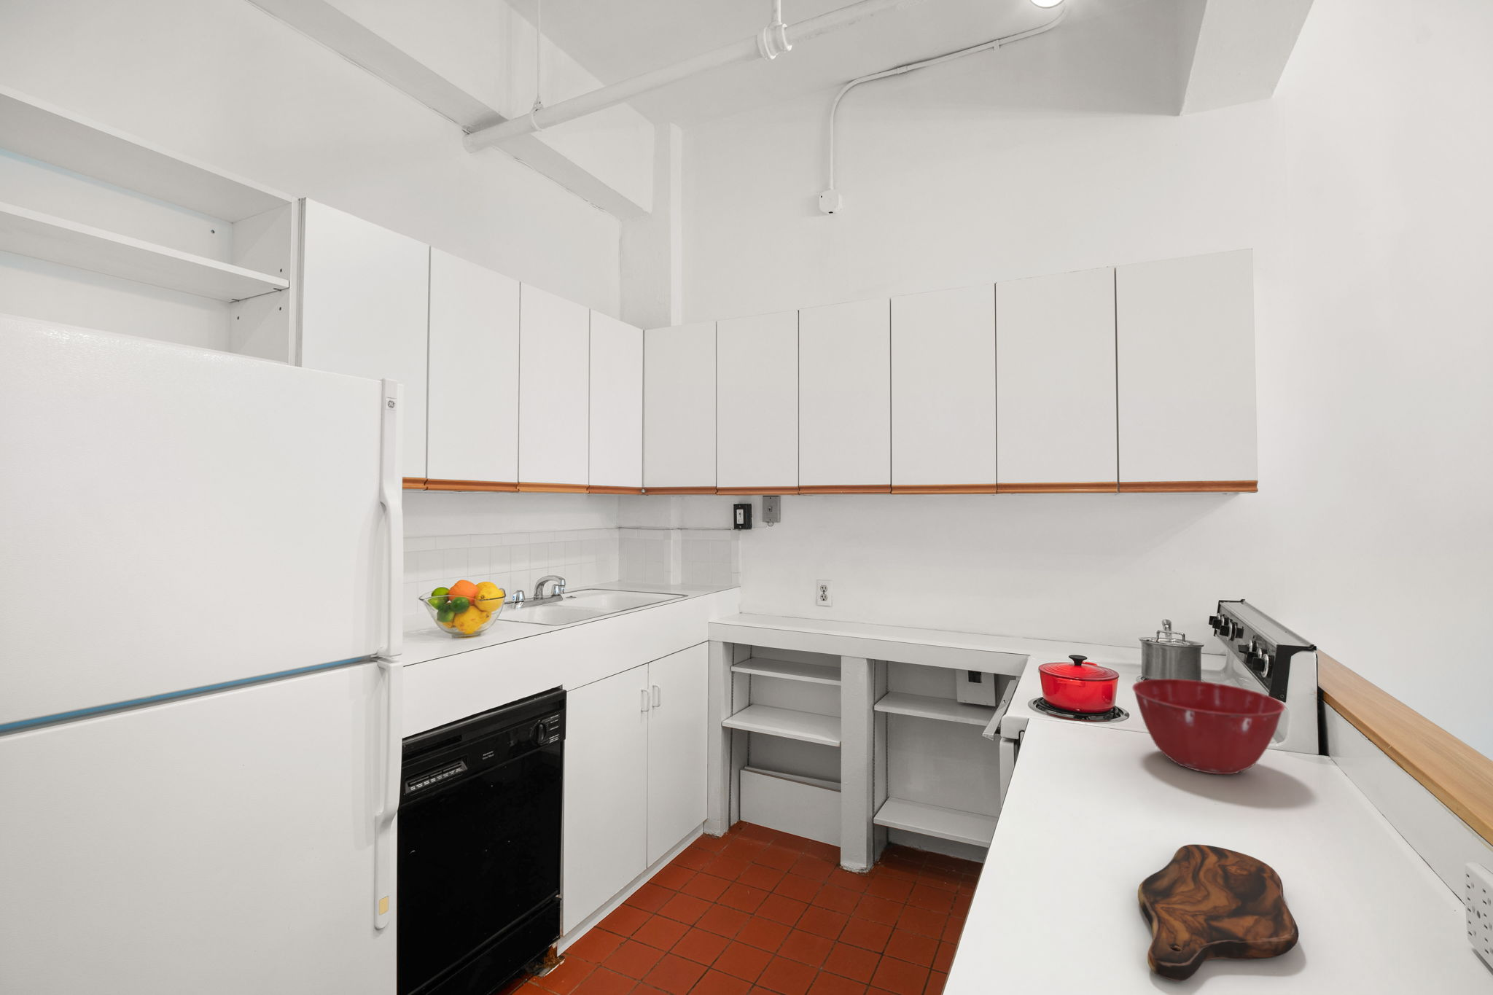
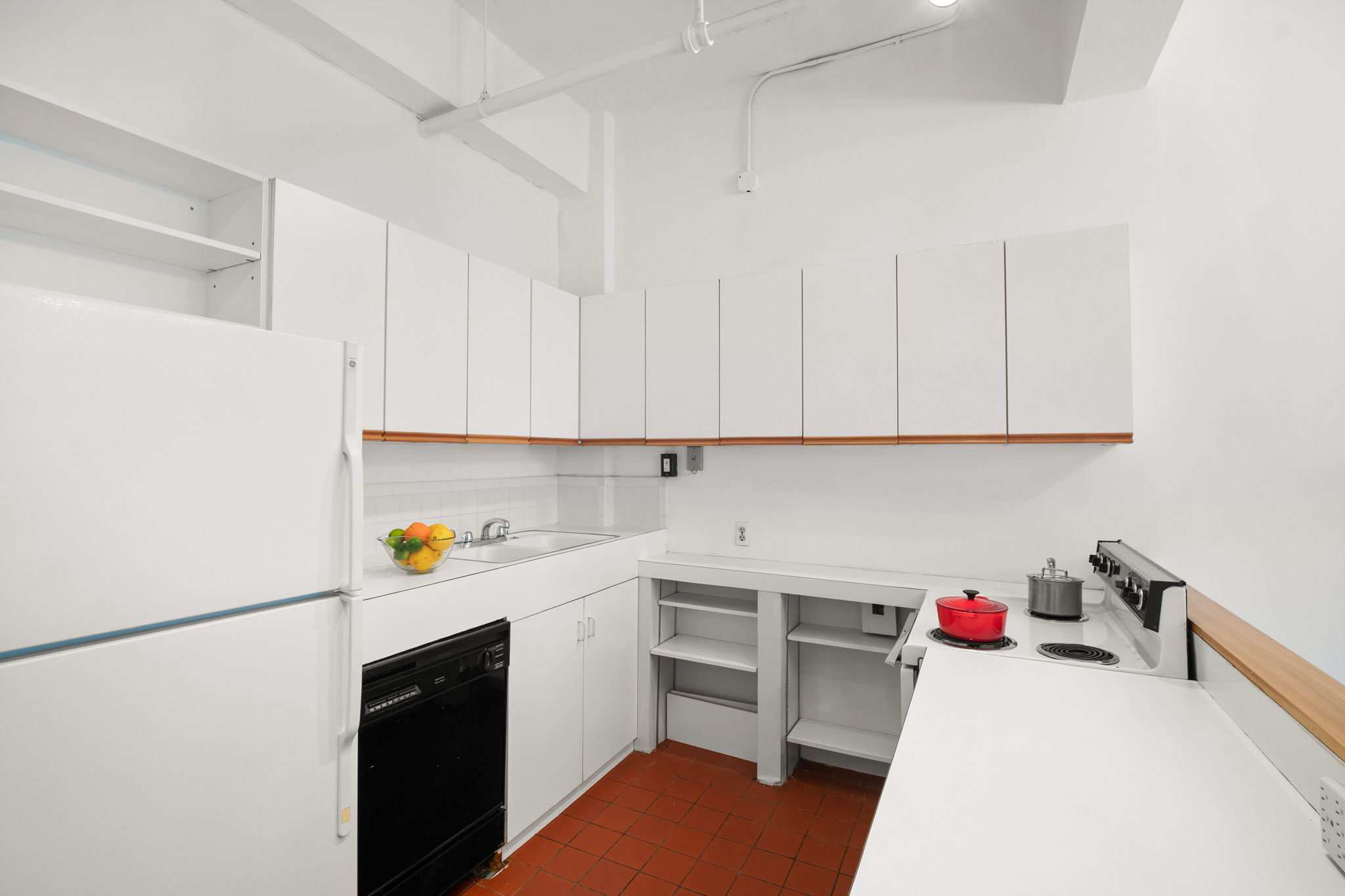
- mixing bowl [1131,677,1285,775]
- cutting board [1138,843,1300,982]
